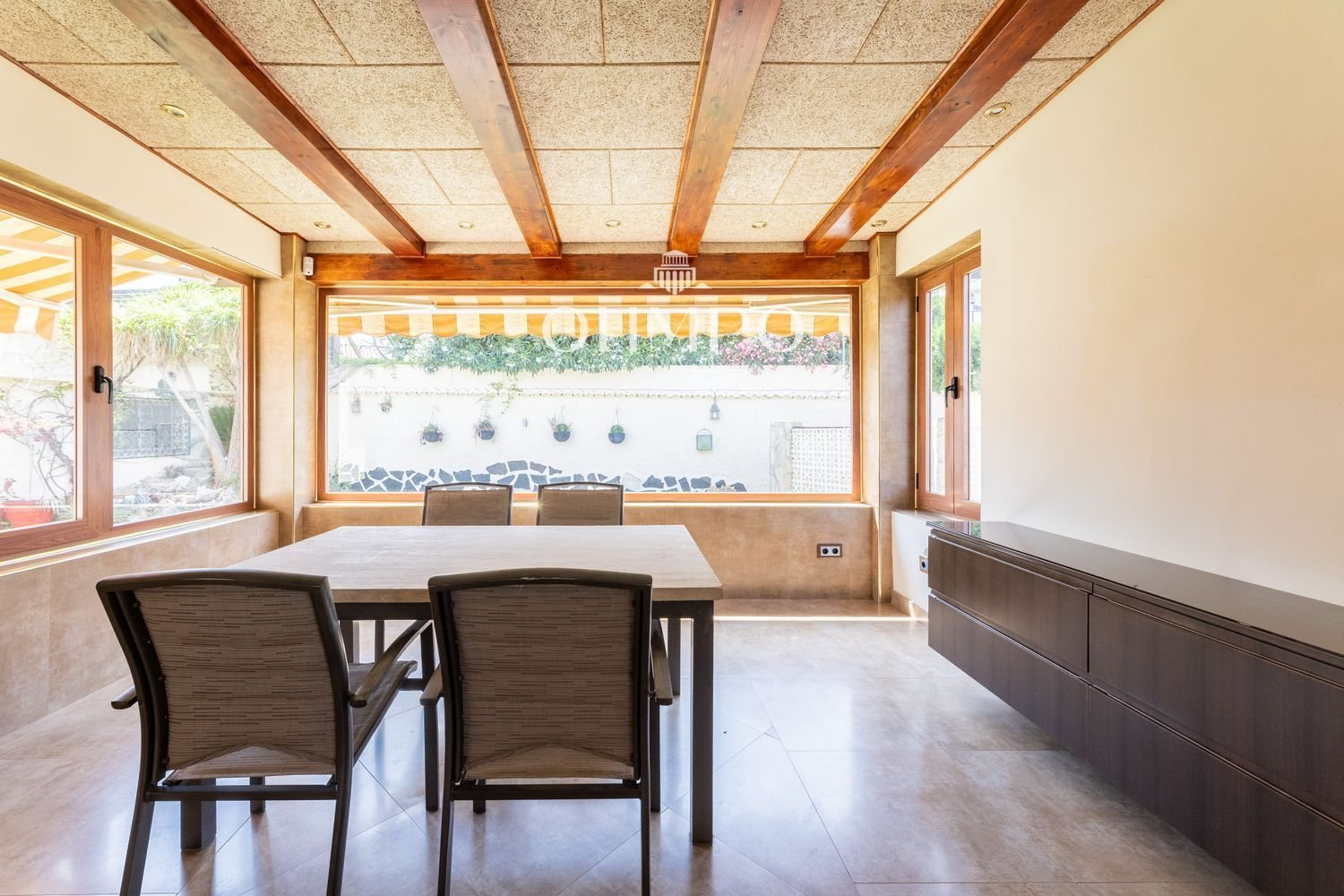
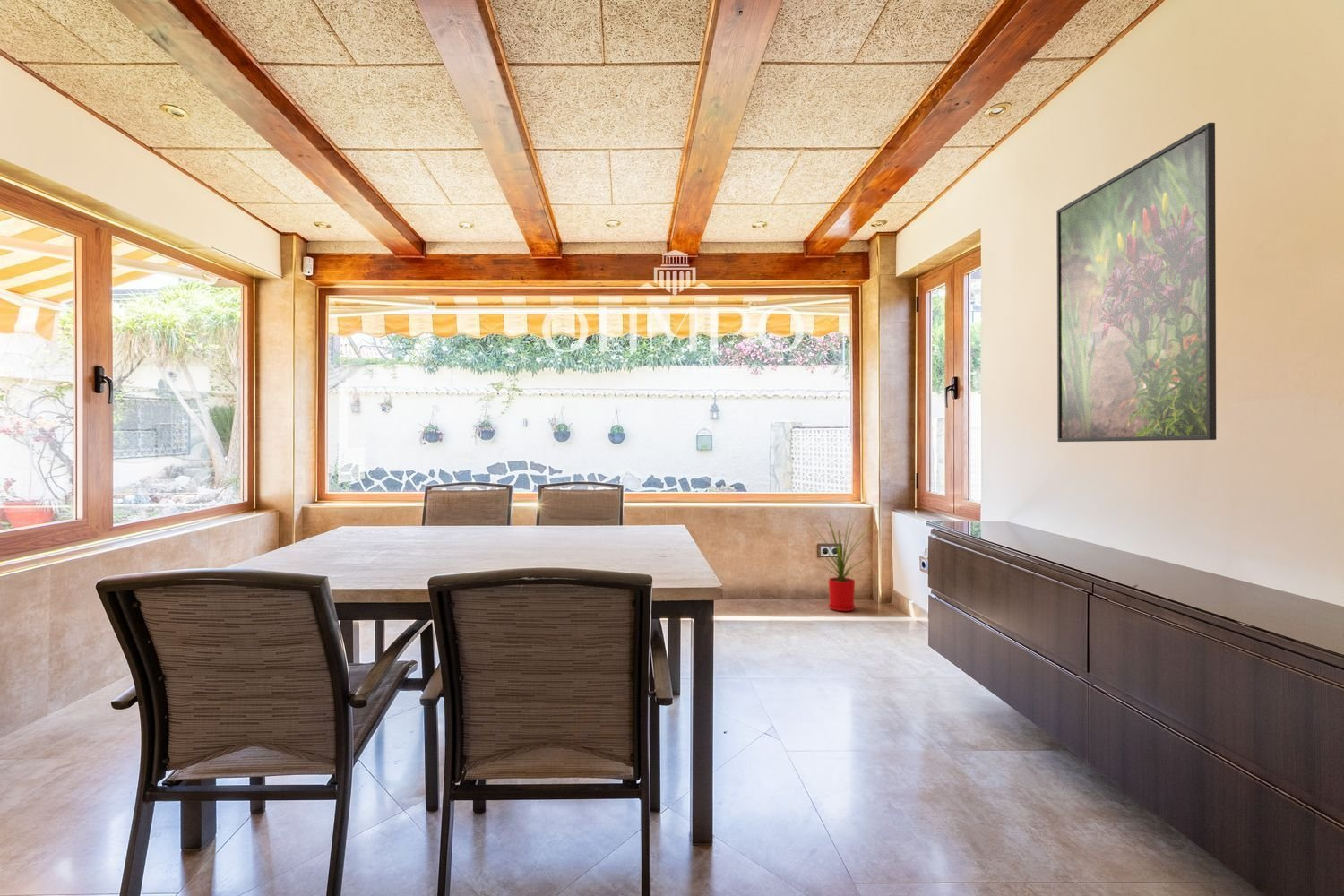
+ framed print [1055,122,1217,443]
+ house plant [806,514,878,612]
